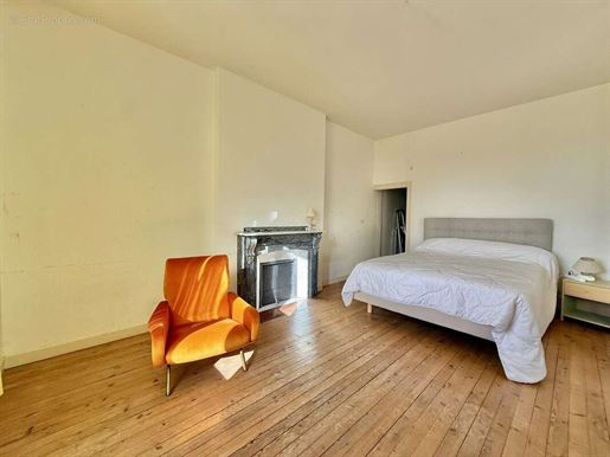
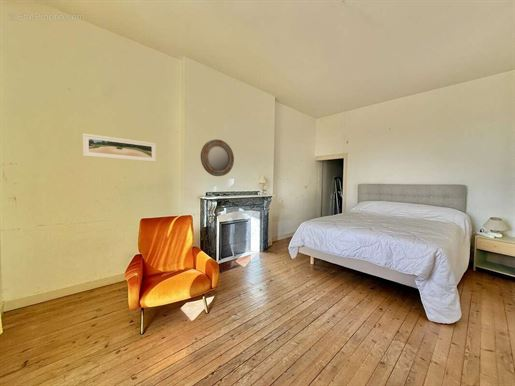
+ home mirror [200,139,235,177]
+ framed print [82,133,157,163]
